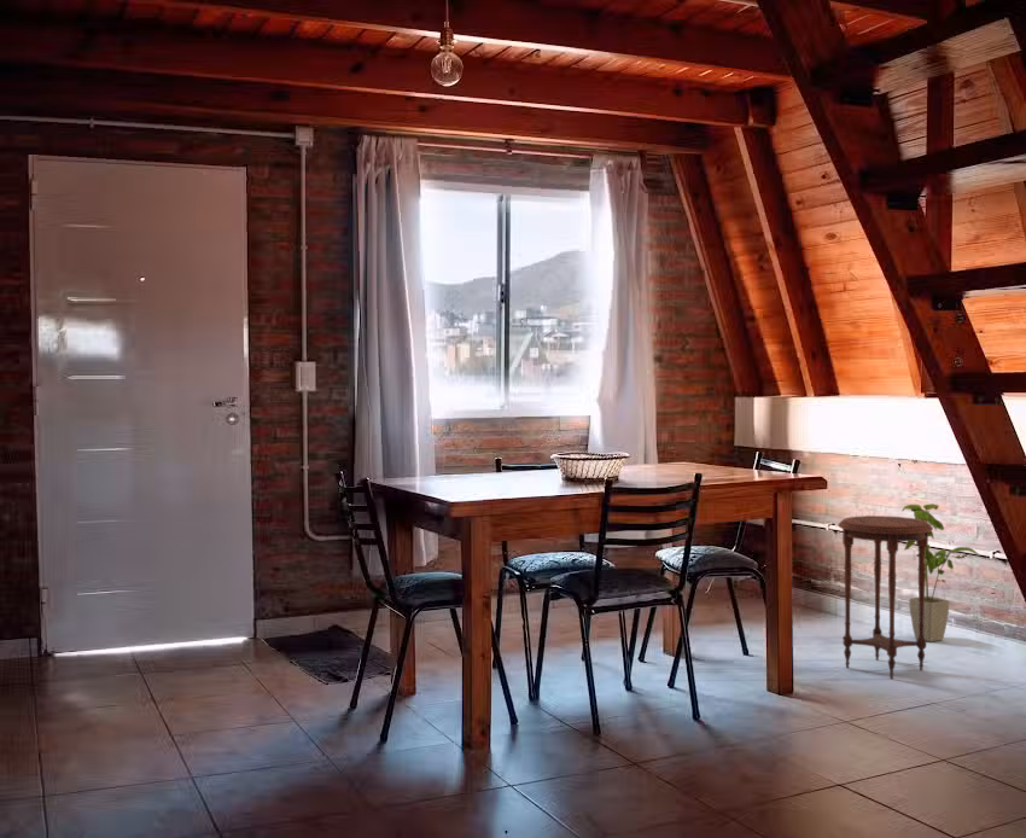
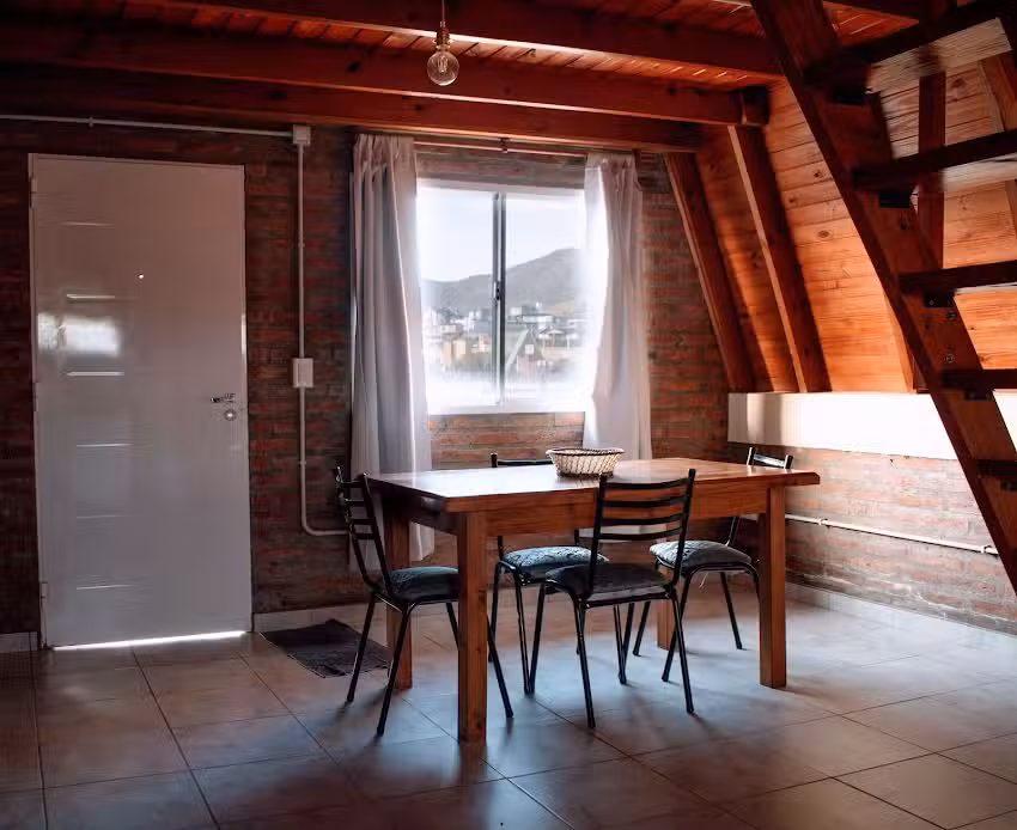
- house plant [900,502,980,644]
- side table [836,514,934,680]
